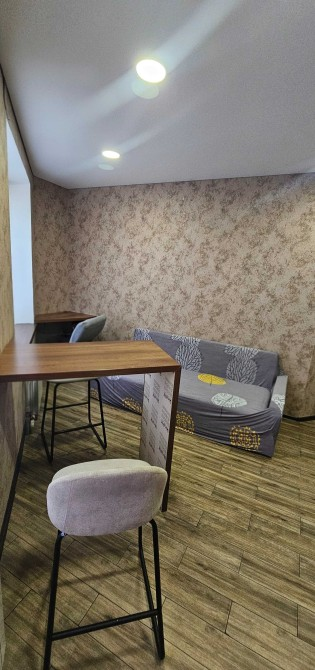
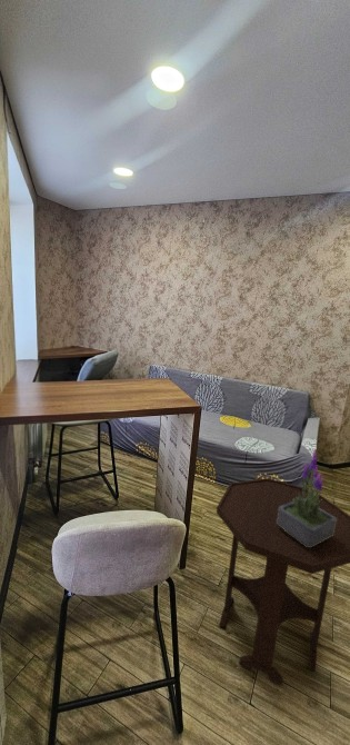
+ potted plant [277,447,337,547]
+ side table [216,477,350,687]
